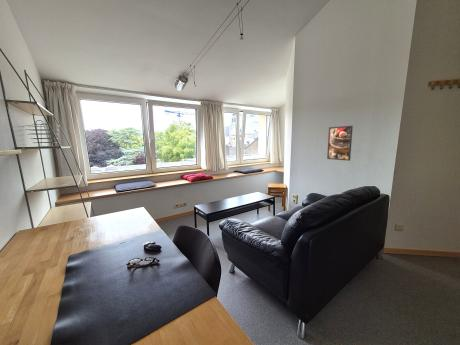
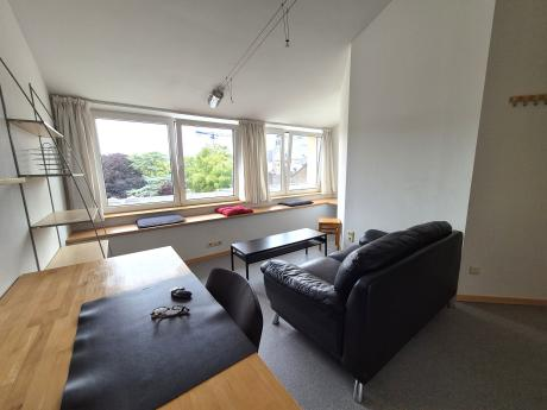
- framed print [326,125,354,162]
